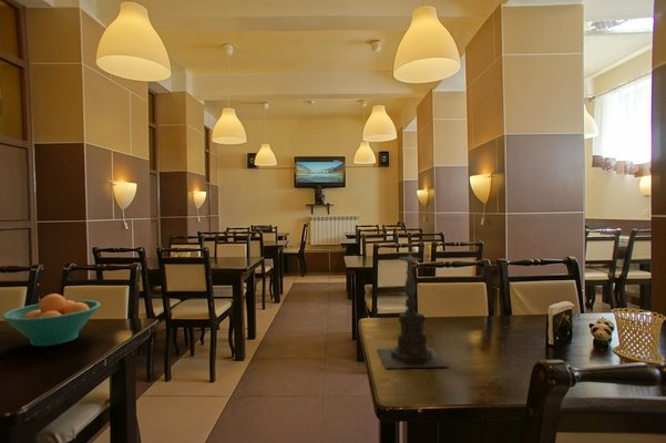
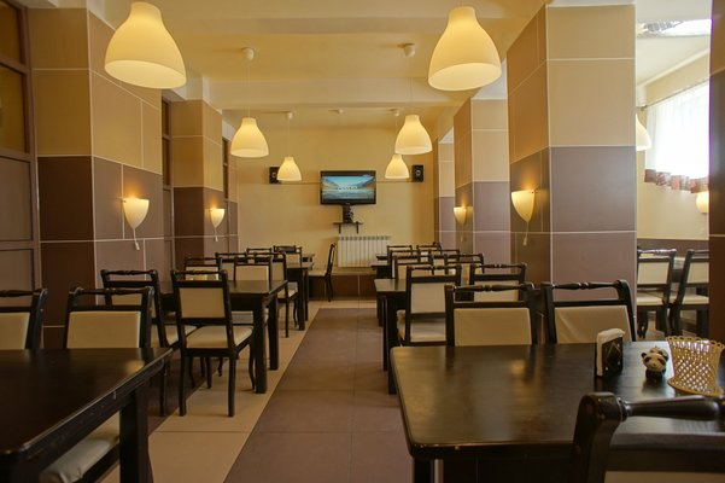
- candle holder [376,240,450,370]
- fruit bowl [0,292,102,348]
